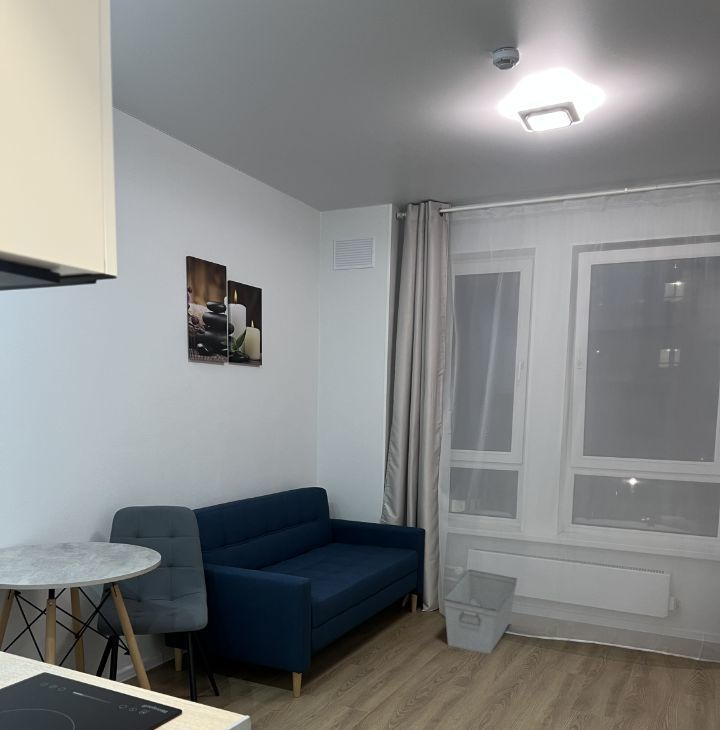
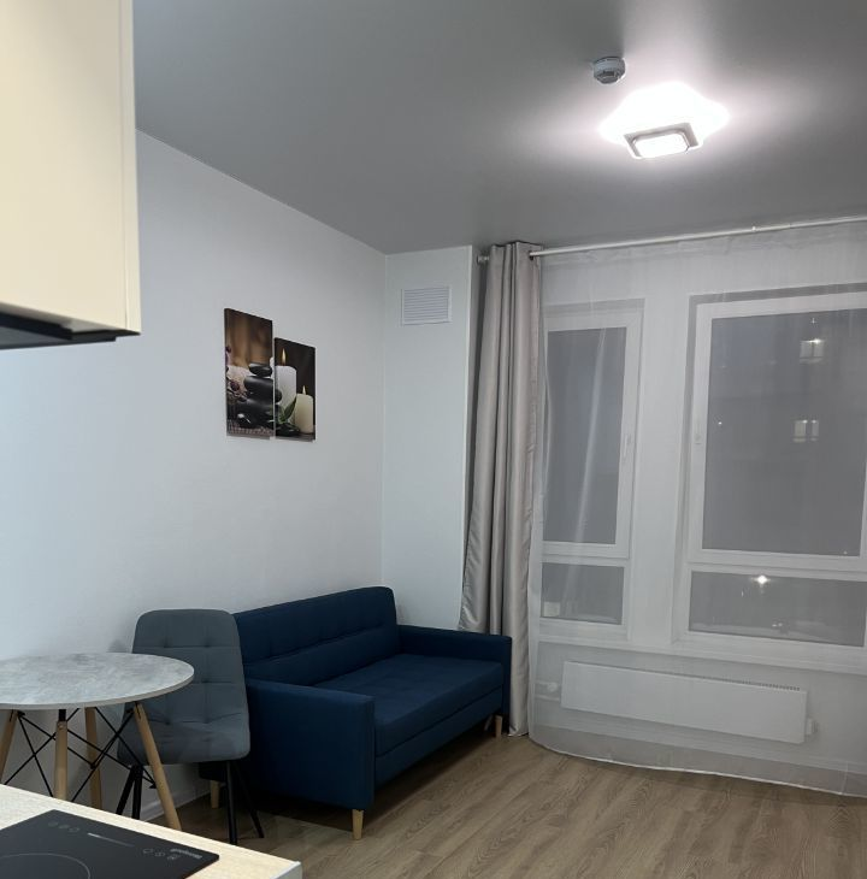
- storage bin [442,568,518,654]
